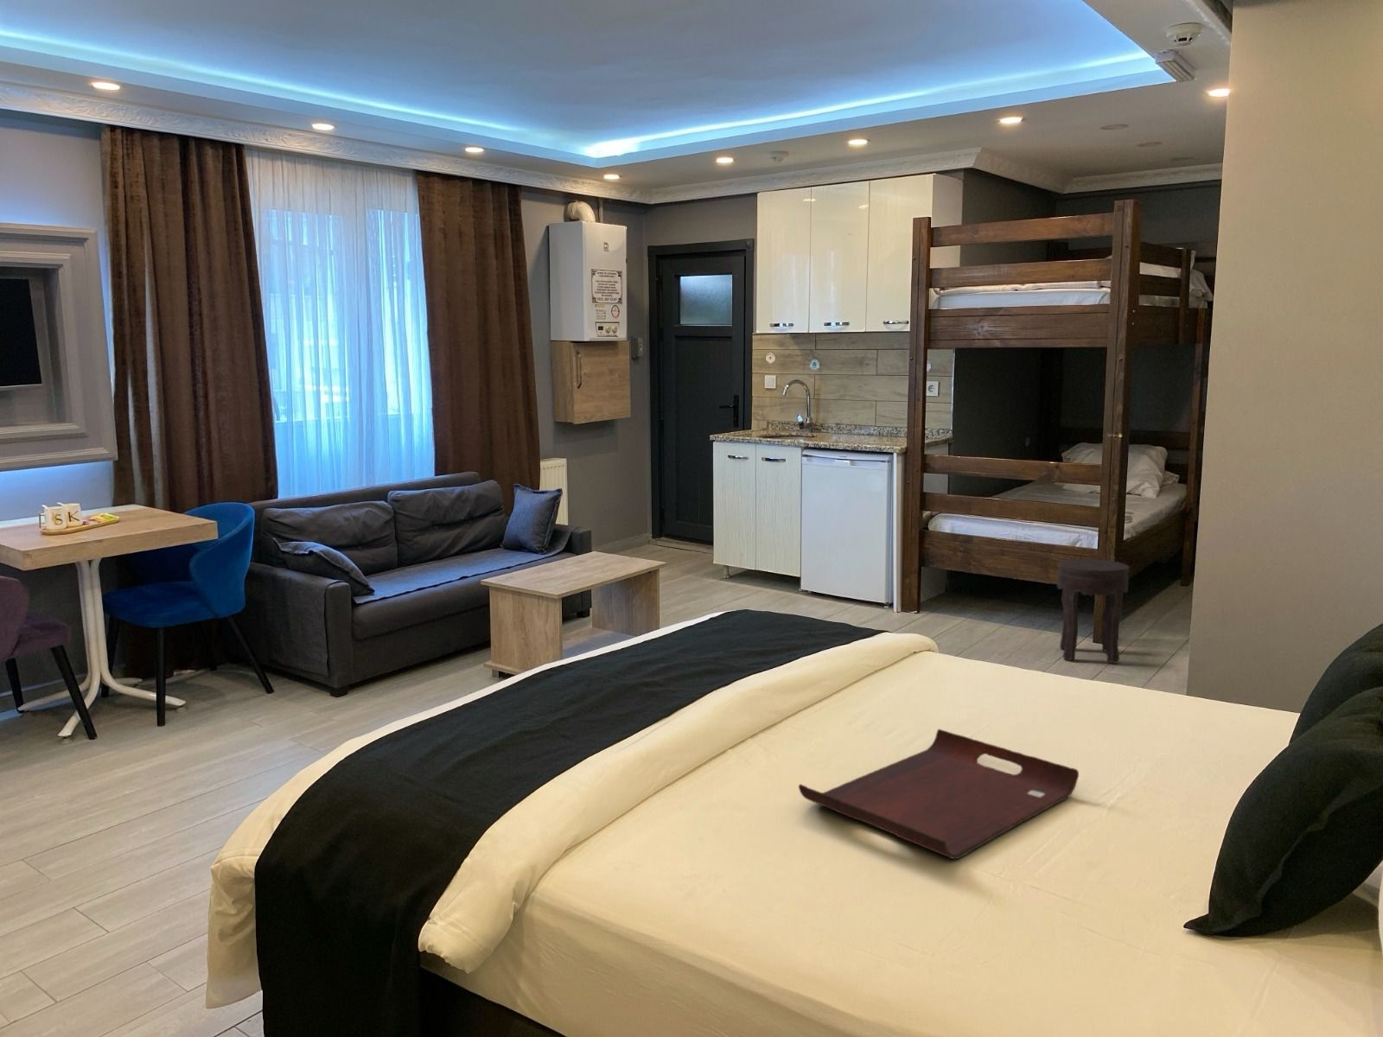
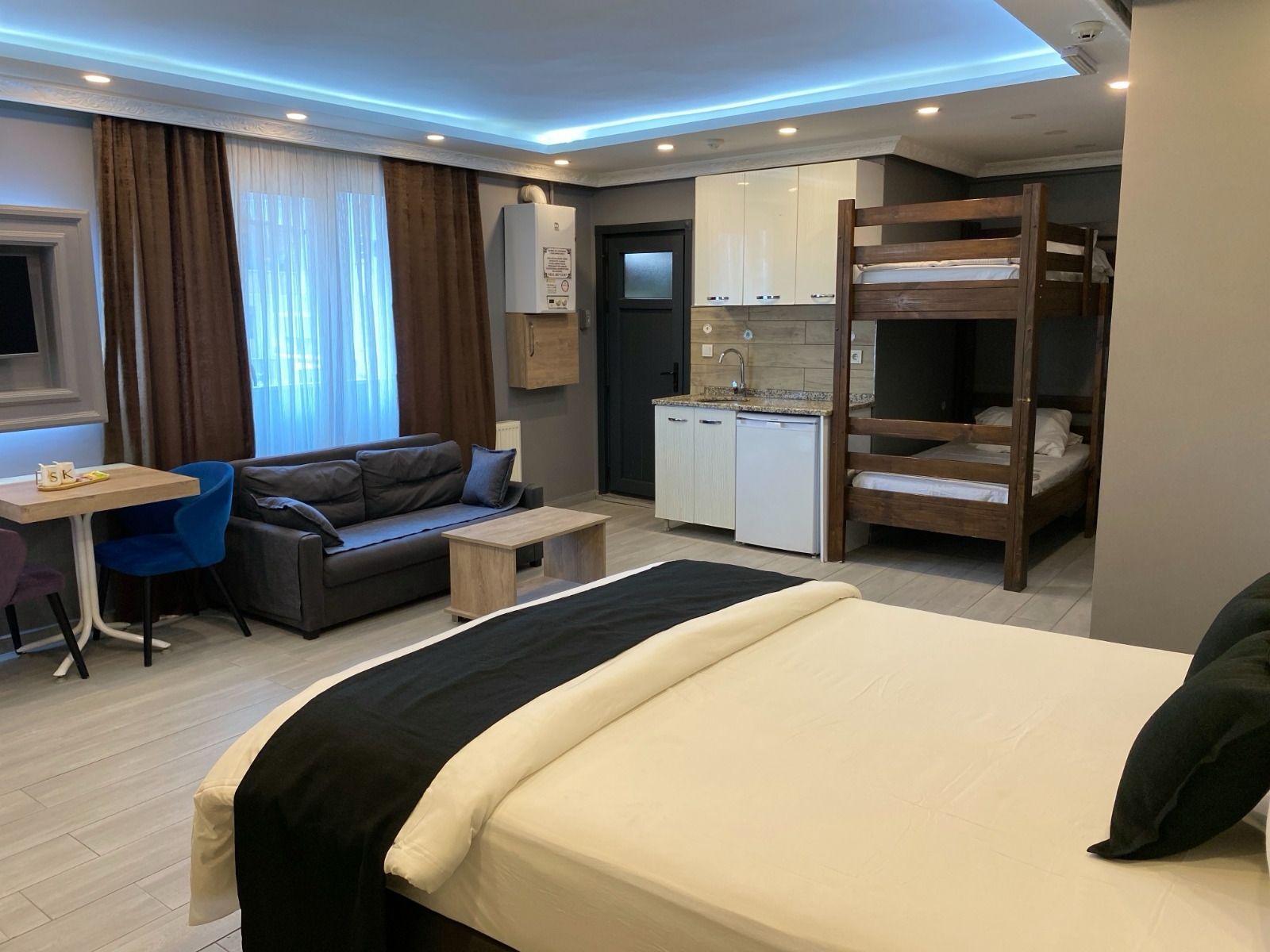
- side table [1056,558,1130,664]
- serving tray [798,729,1079,859]
